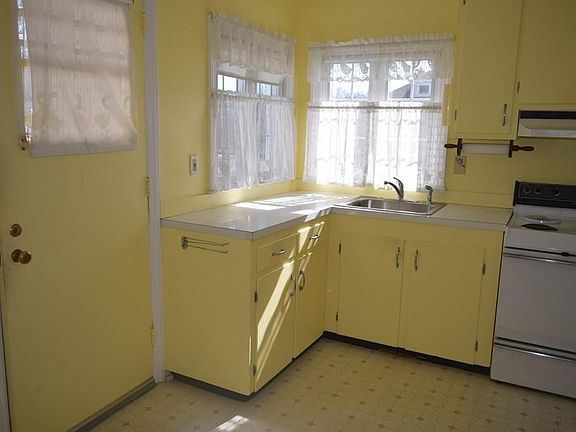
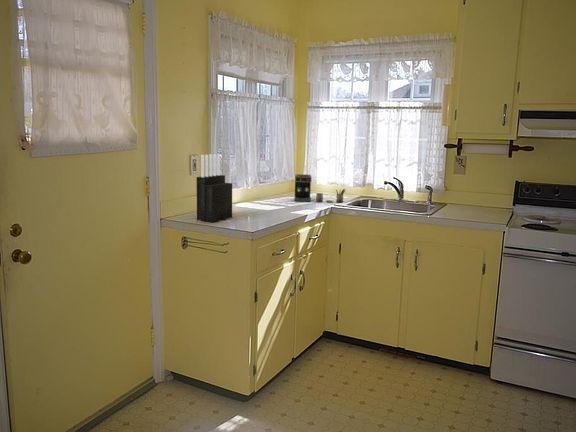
+ knife block [196,153,233,223]
+ coffee maker [294,173,346,204]
